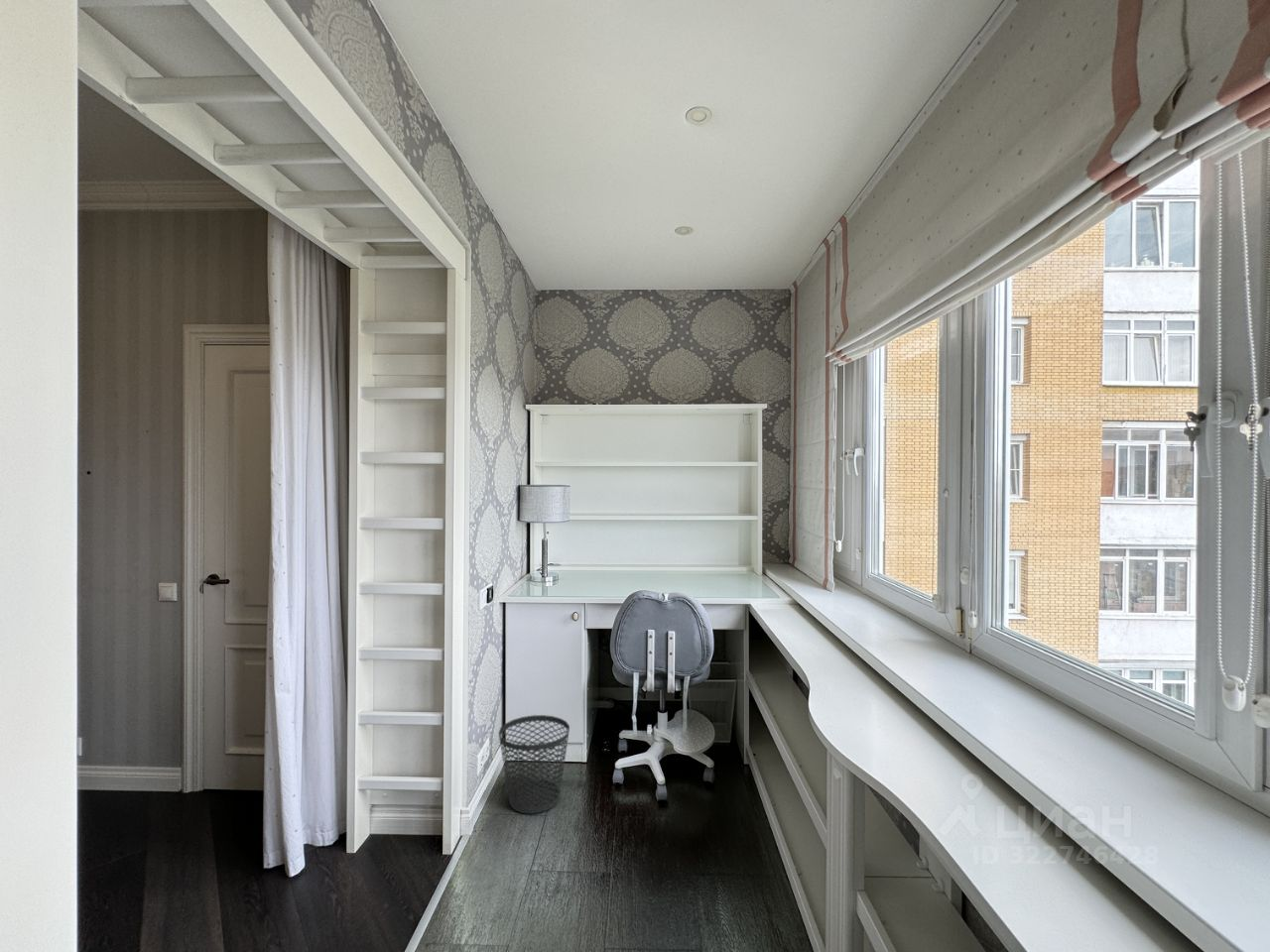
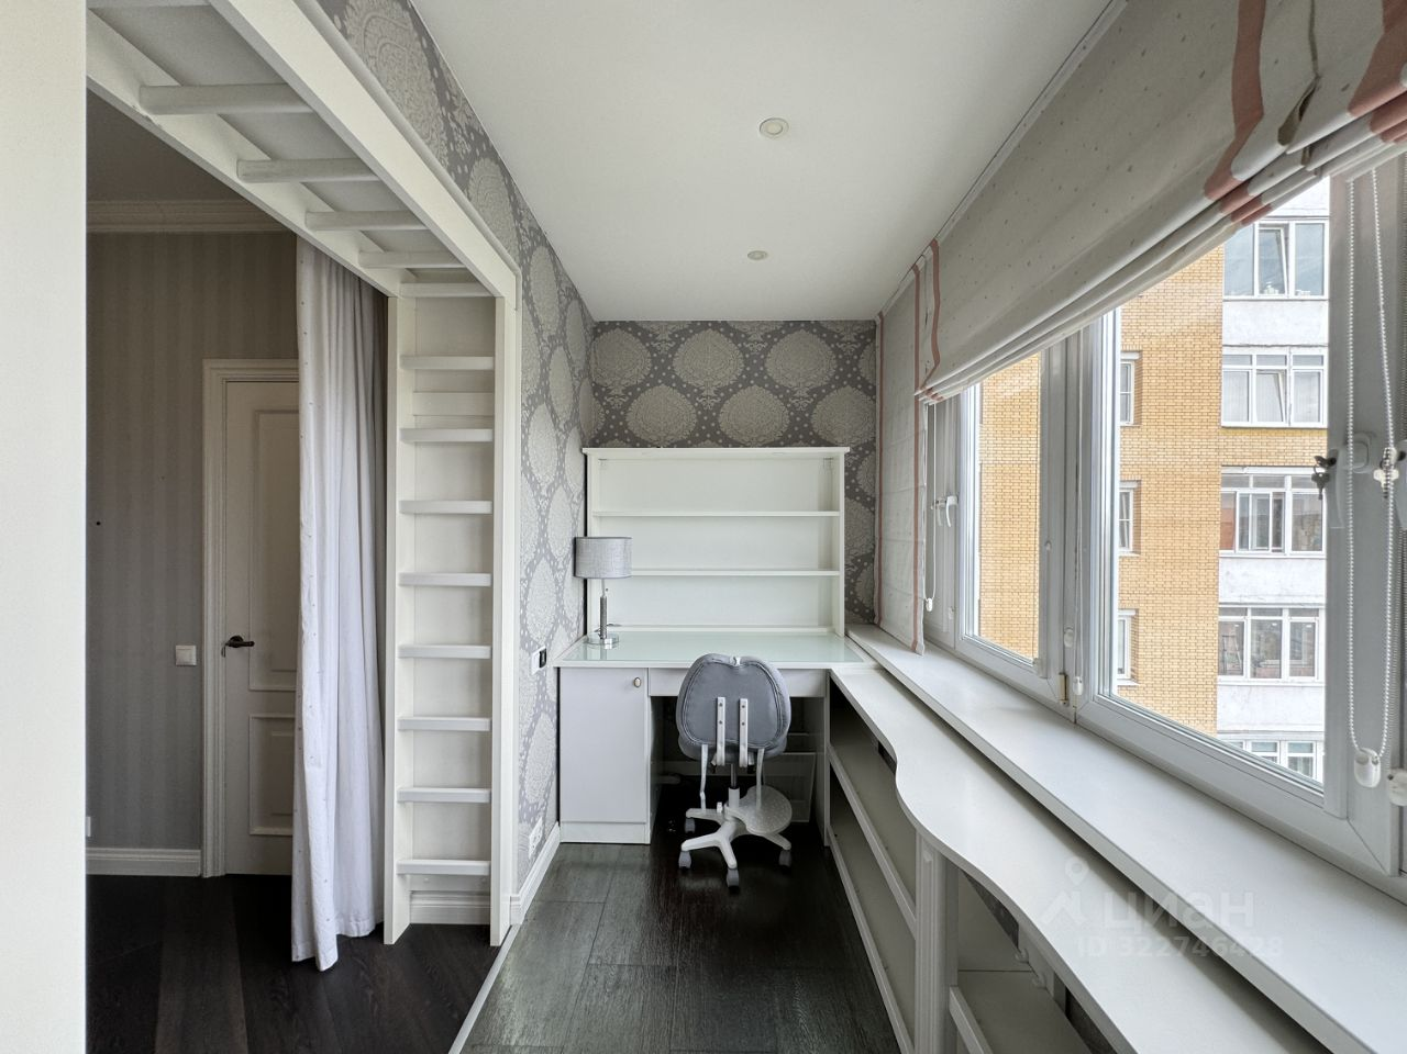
- wastebasket [497,714,571,815]
